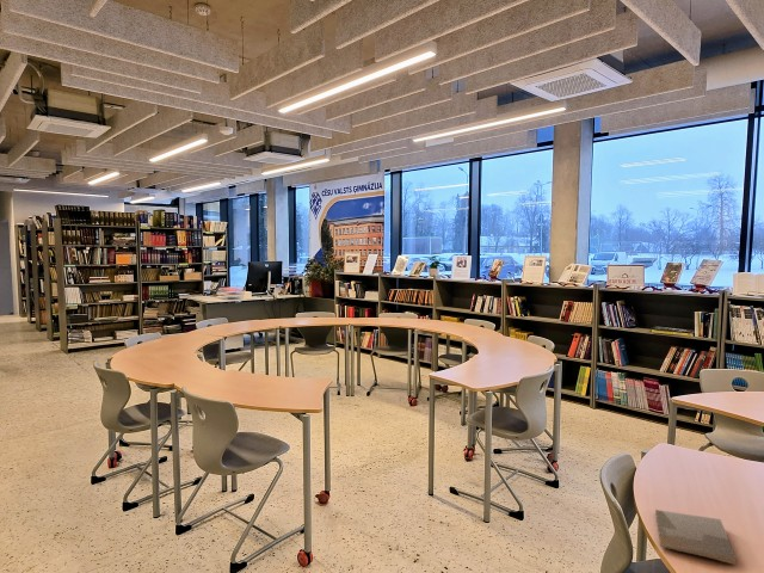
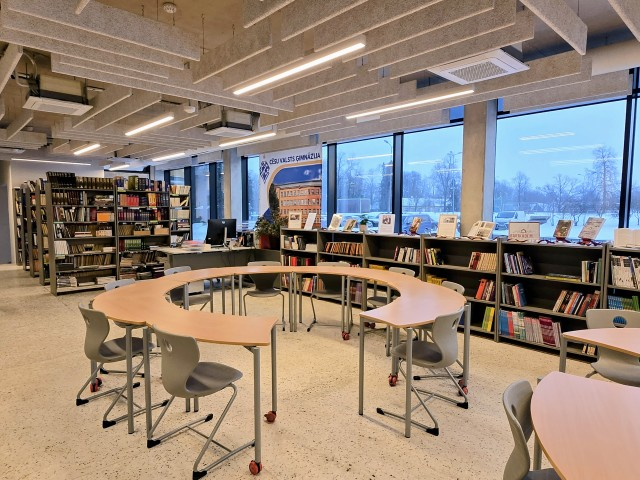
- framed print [654,509,738,566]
